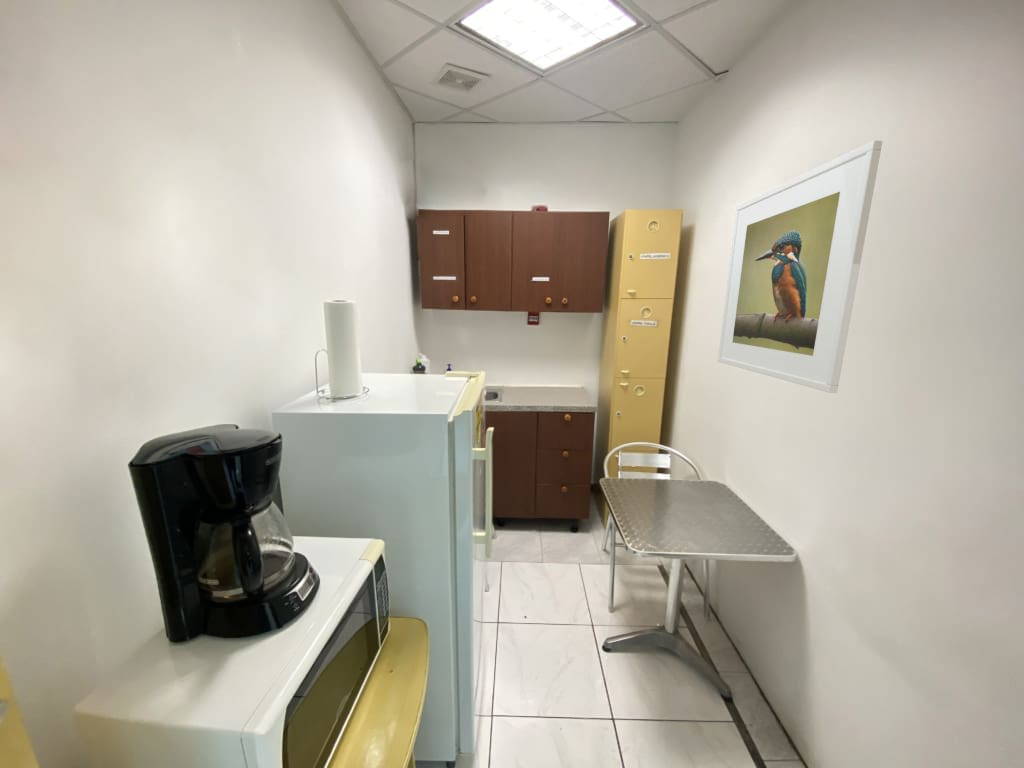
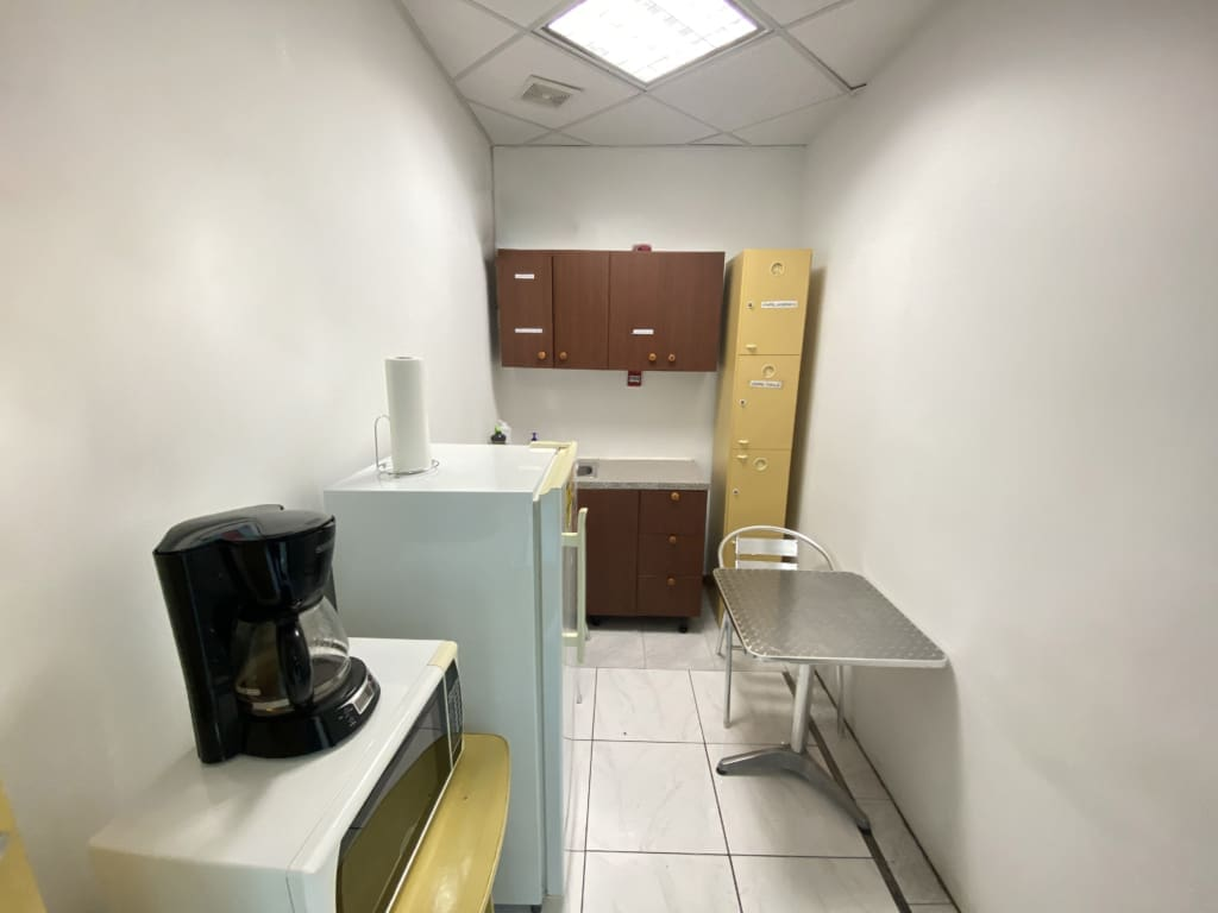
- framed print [717,140,883,394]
